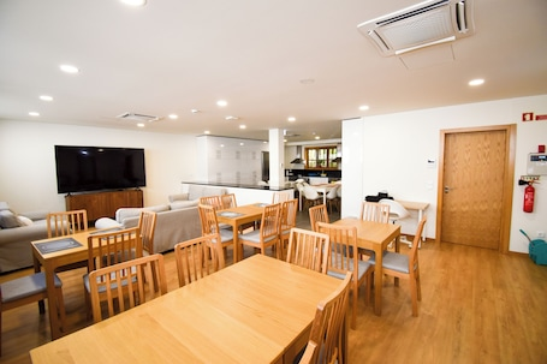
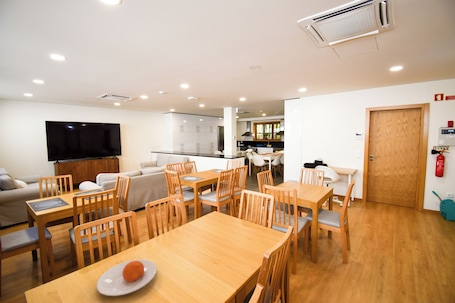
+ plate [96,258,157,297]
